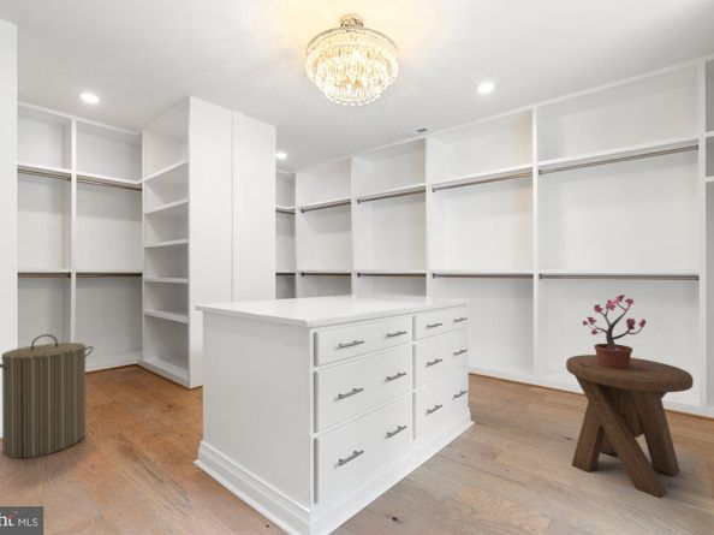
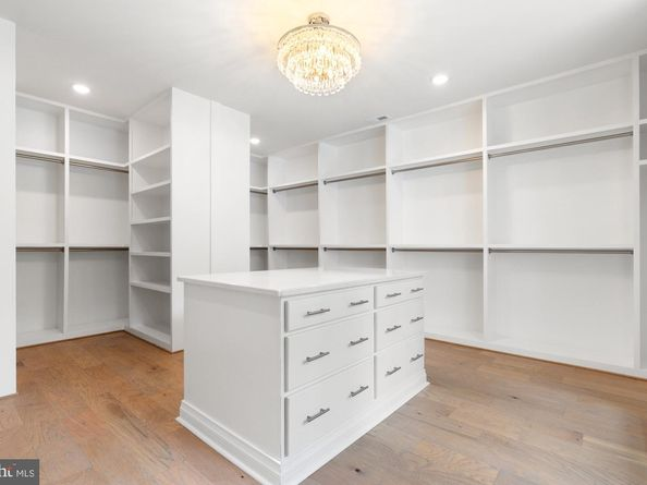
- potted plant [581,293,649,370]
- music stool [565,353,695,499]
- laundry hamper [0,333,95,459]
